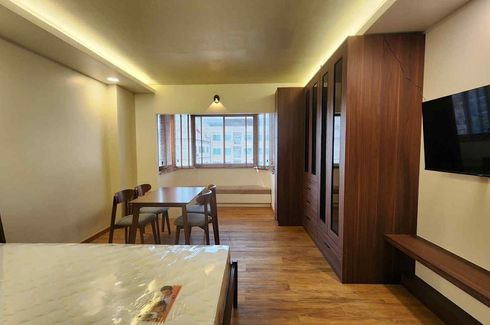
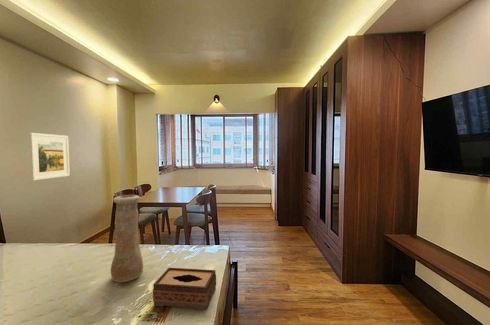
+ tissue box [152,267,217,311]
+ vase [110,194,144,283]
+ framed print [28,132,71,181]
